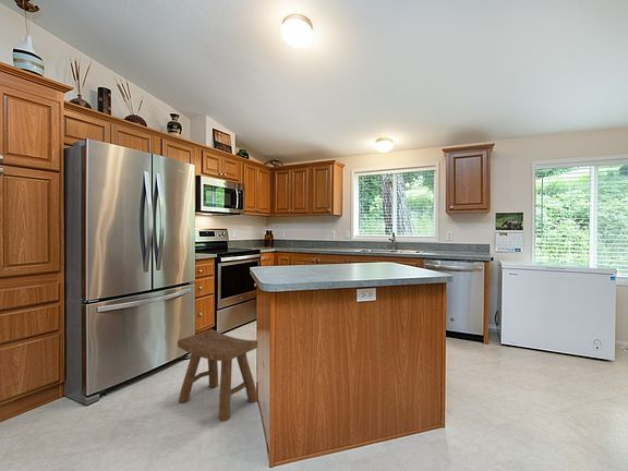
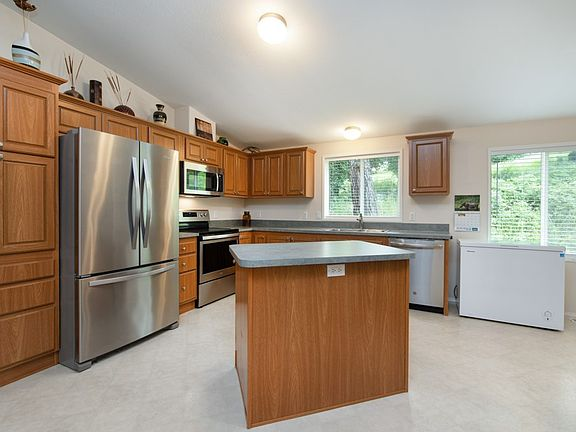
- stool [177,328,258,422]
